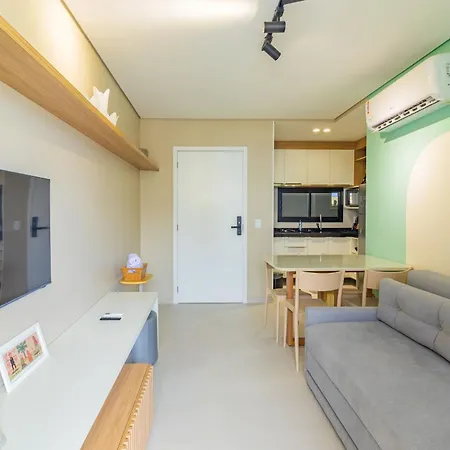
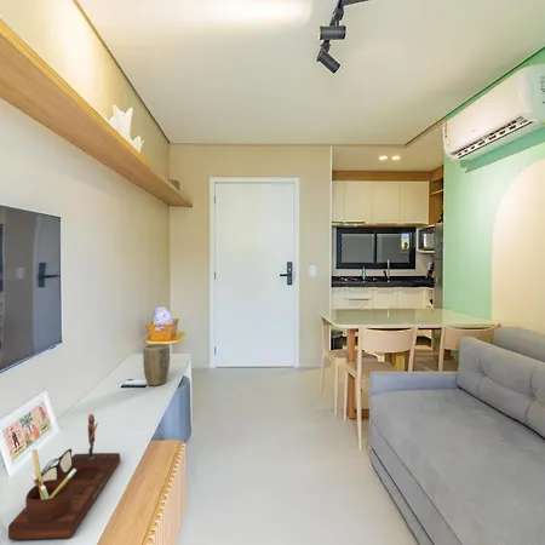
+ desk organizer [7,413,121,540]
+ plant pot [142,343,171,386]
